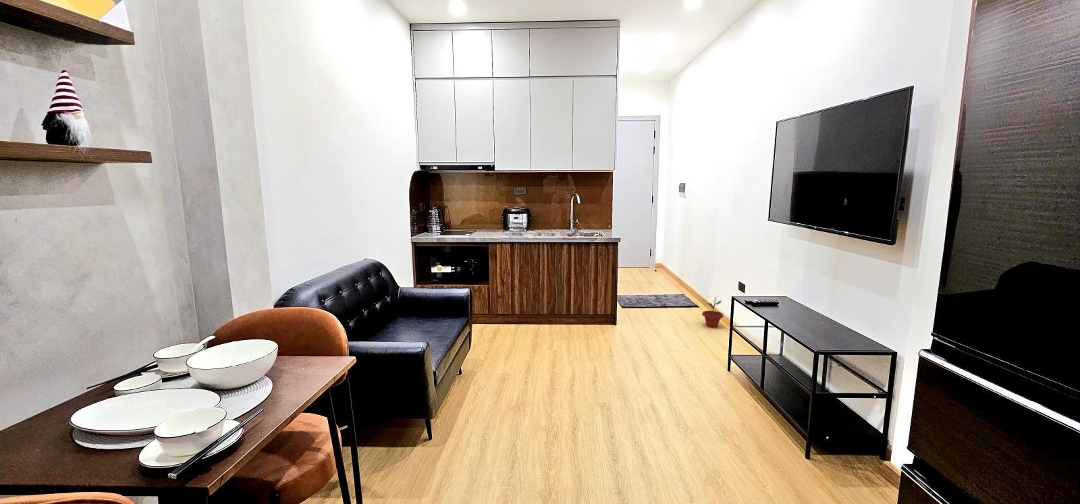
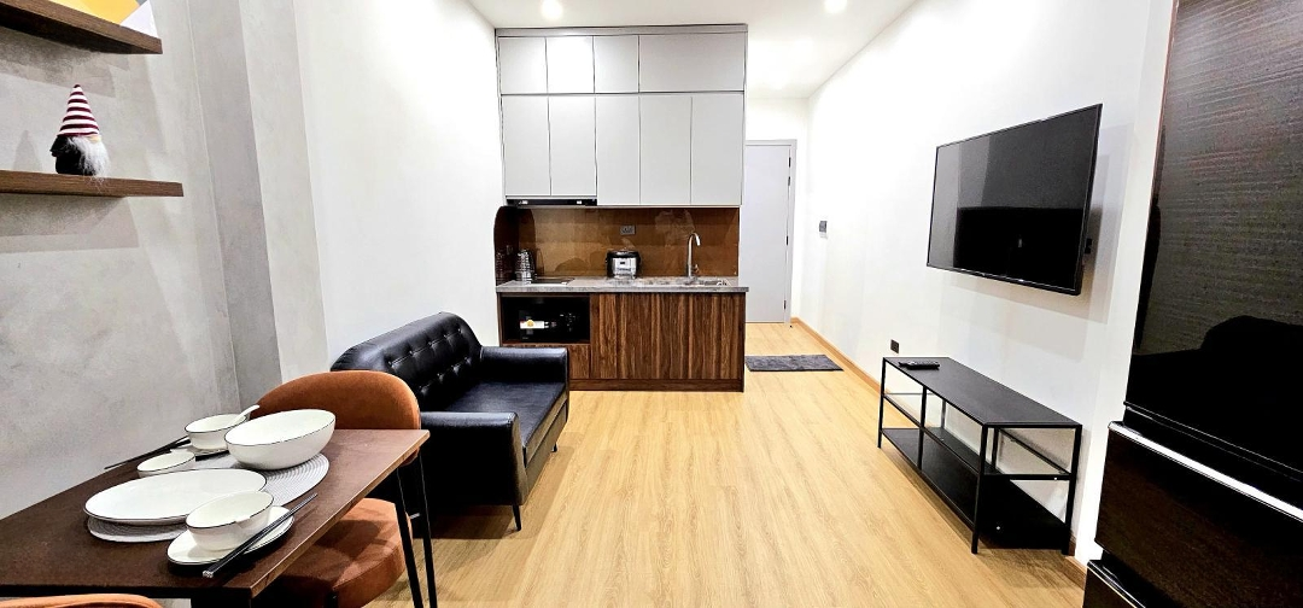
- potted plant [701,295,724,328]
